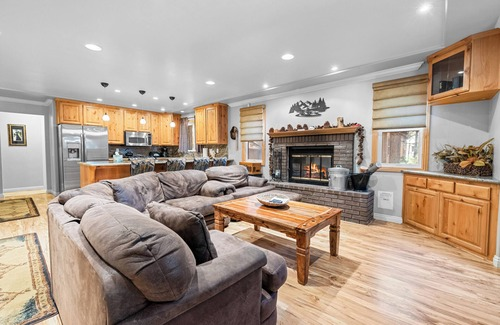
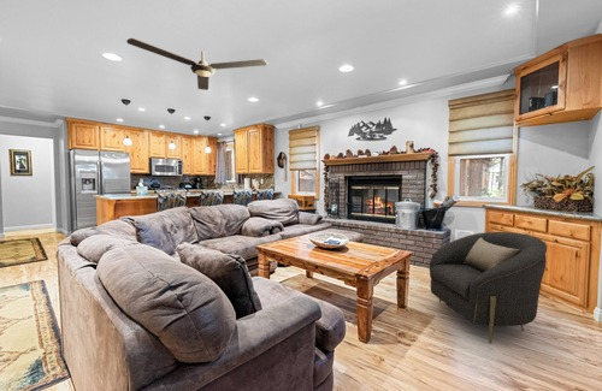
+ armchair [429,231,548,344]
+ ceiling fan [125,37,268,91]
